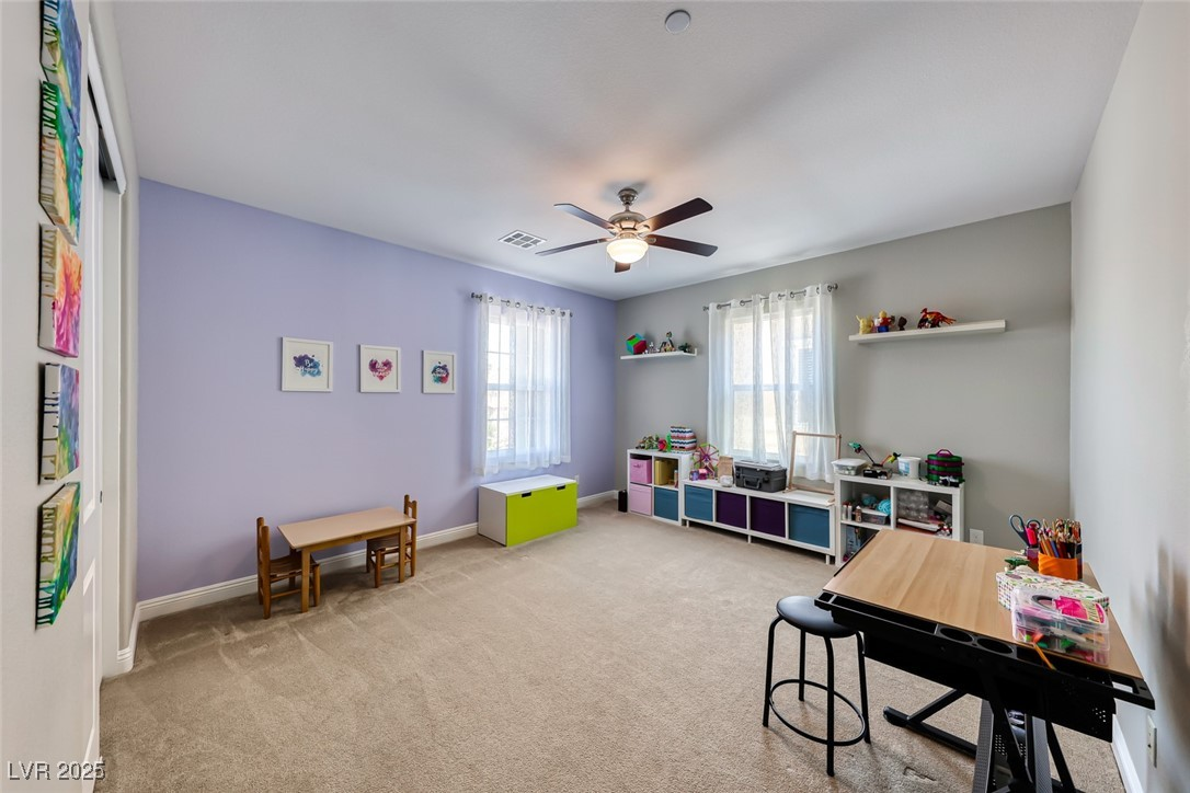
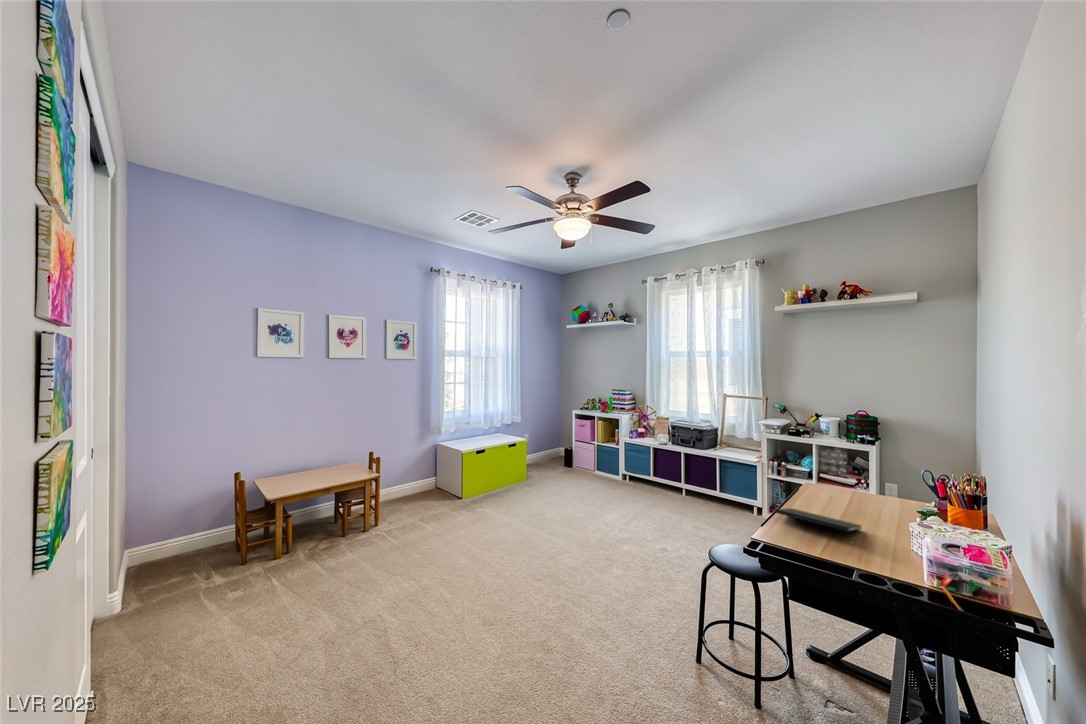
+ notepad [774,507,863,541]
